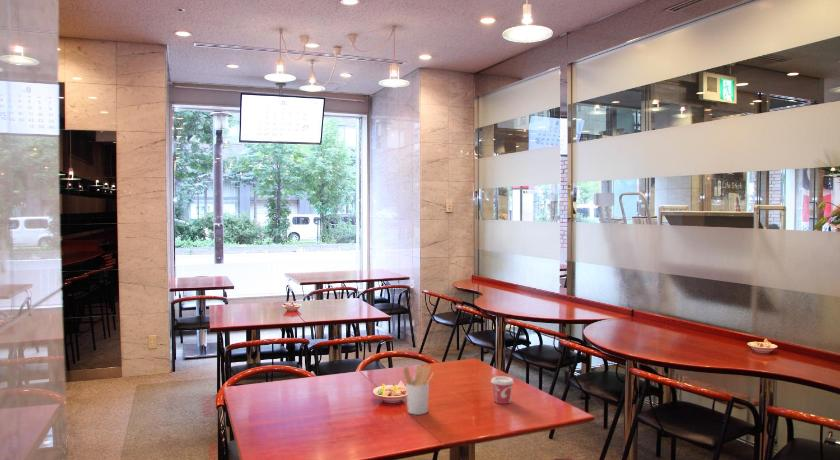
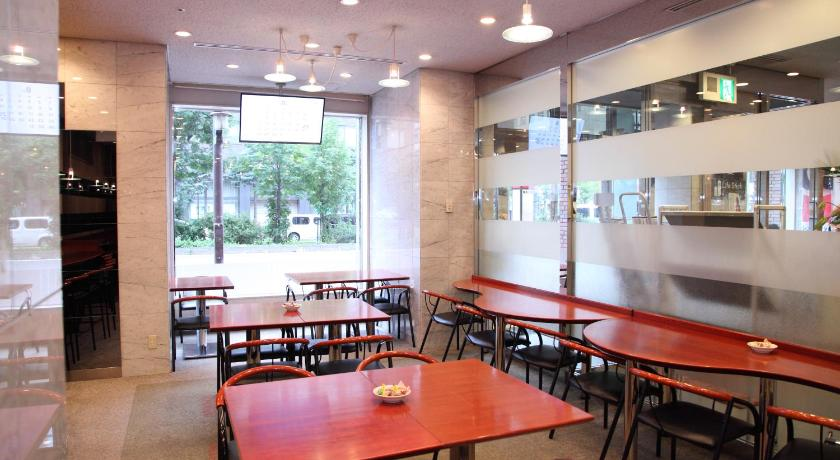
- utensil holder [402,364,435,416]
- cup [490,375,515,405]
